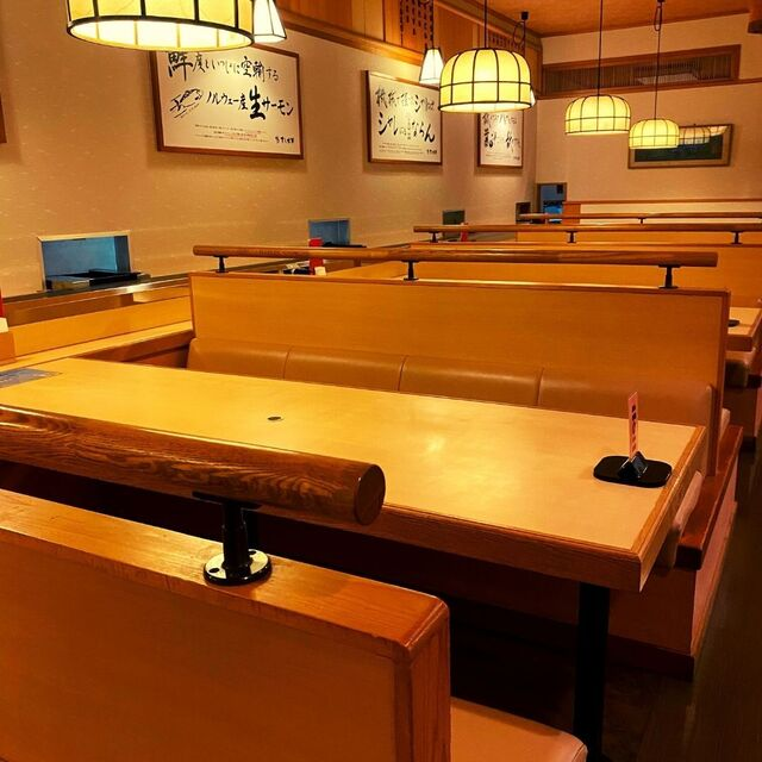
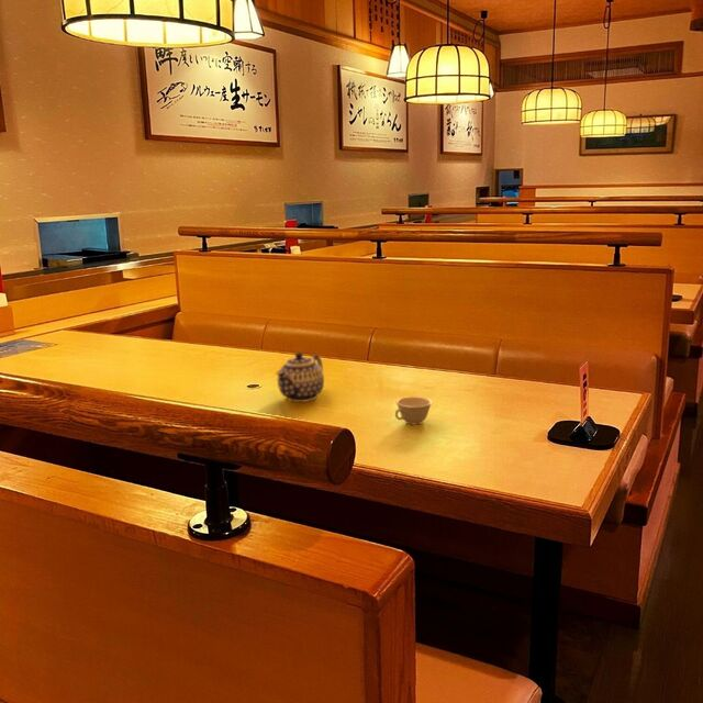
+ teacup [394,395,433,425]
+ teapot [275,352,325,403]
